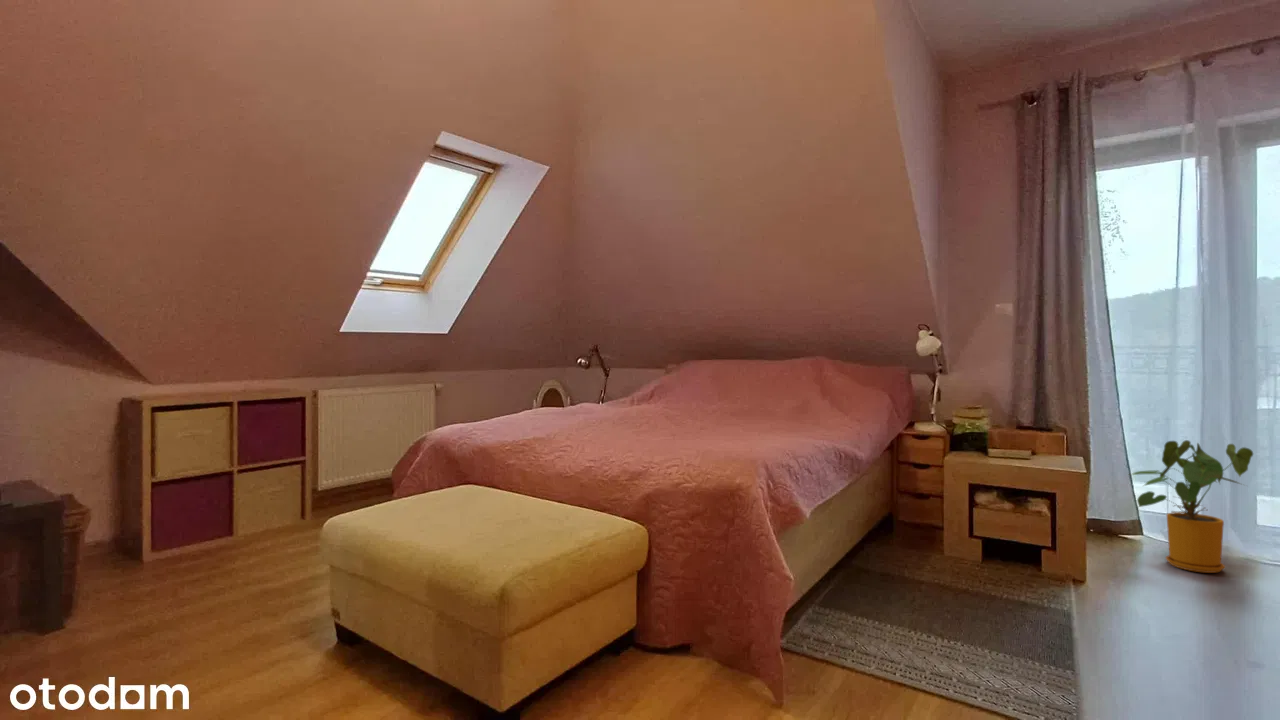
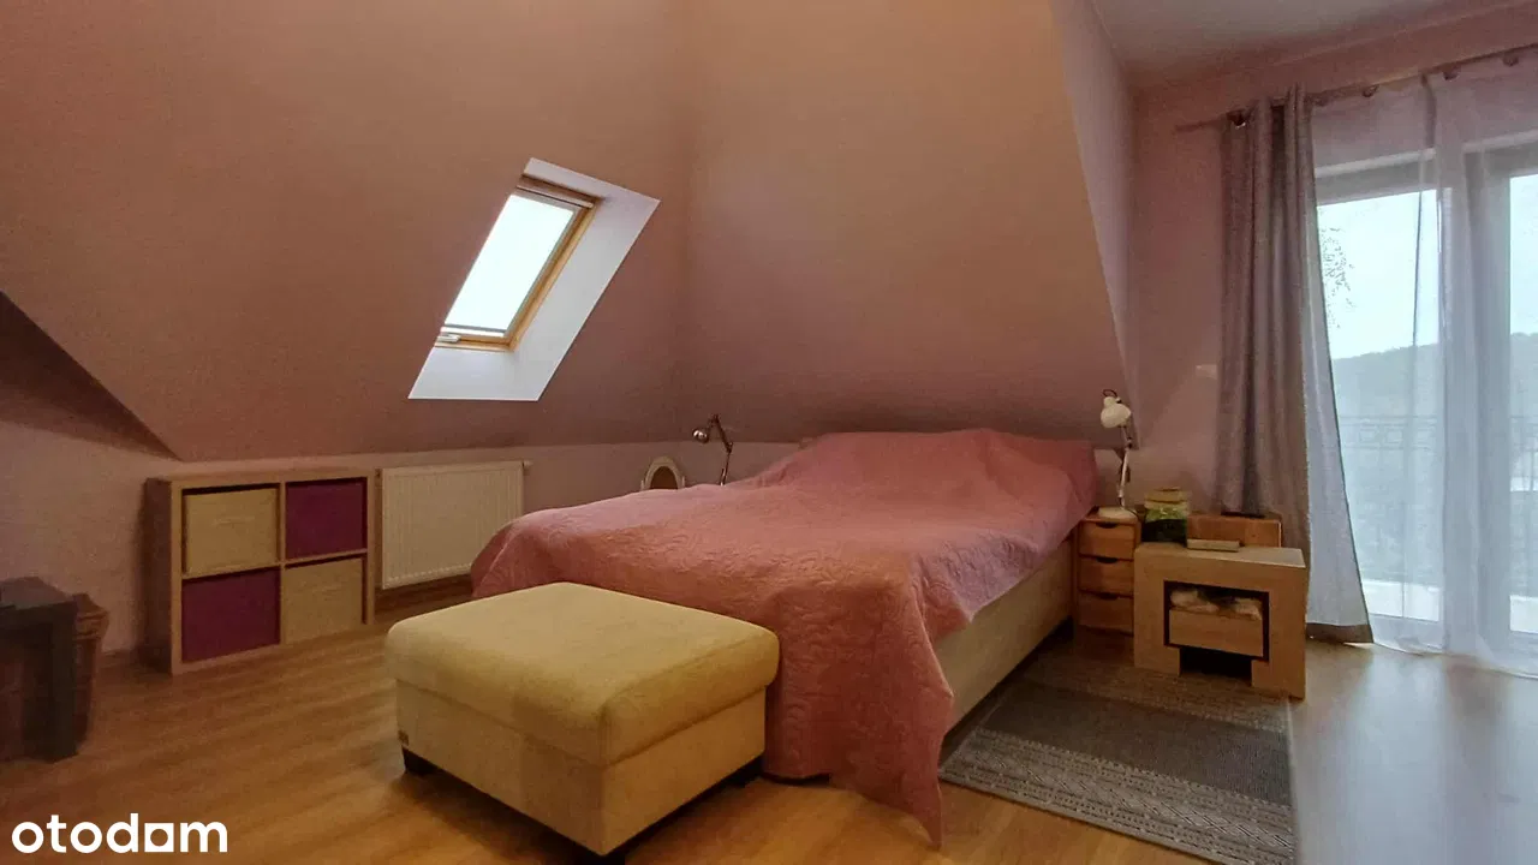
- house plant [1129,439,1254,574]
